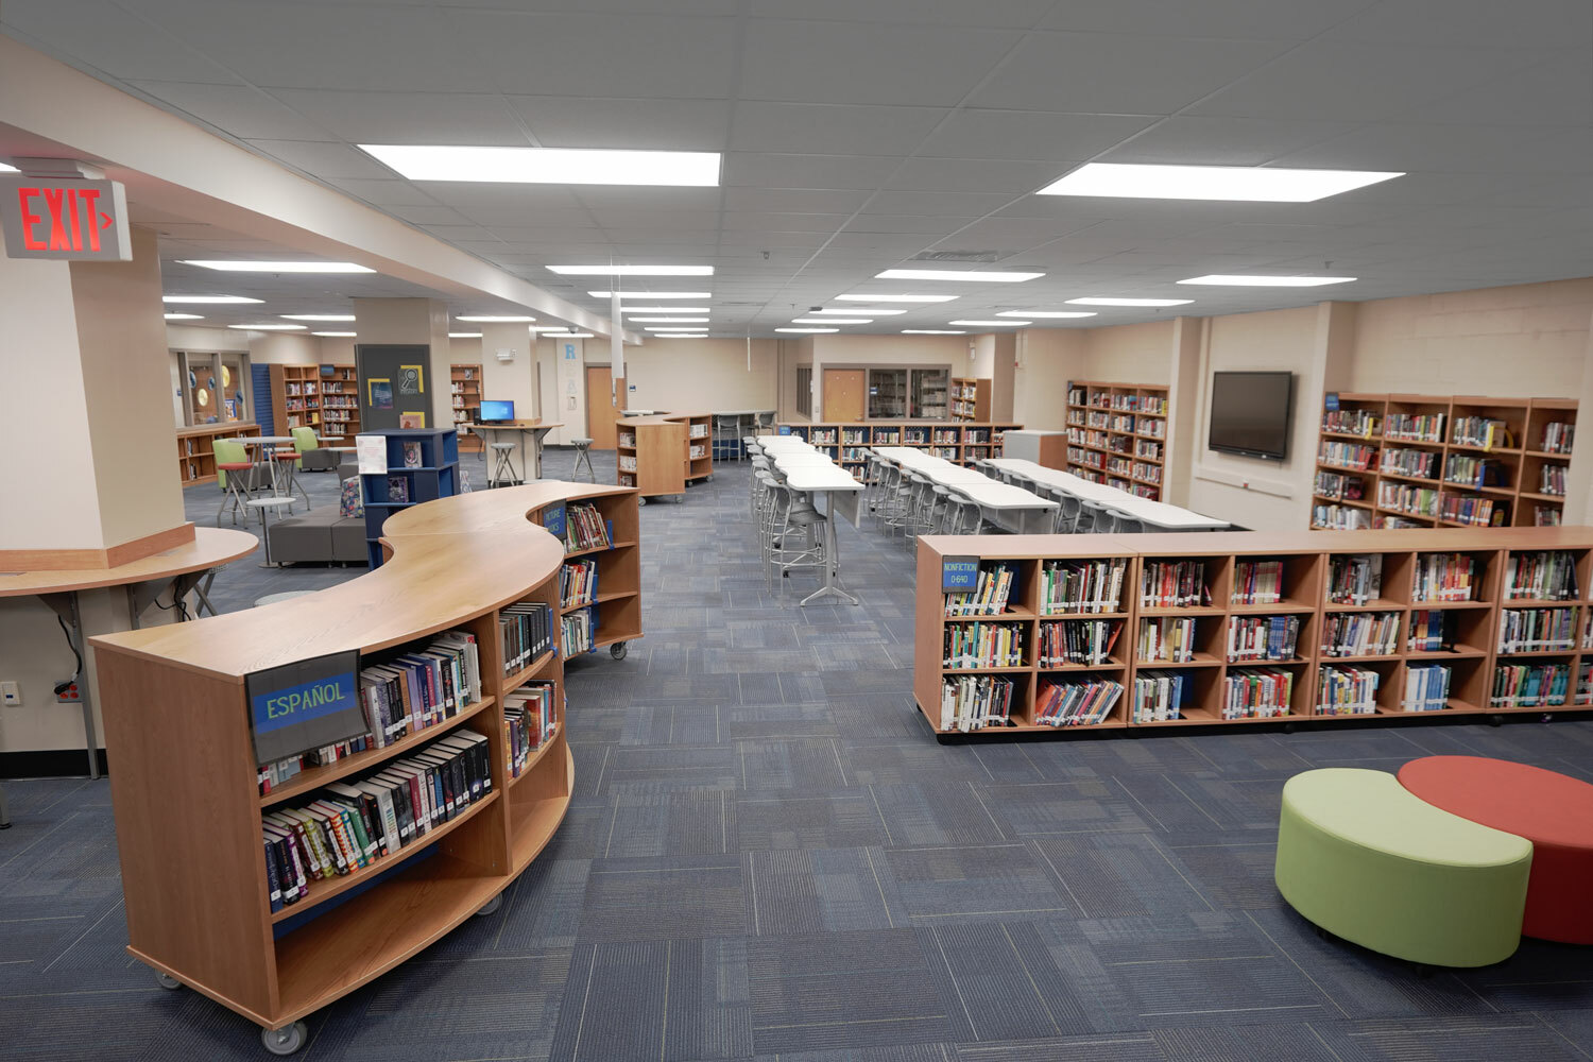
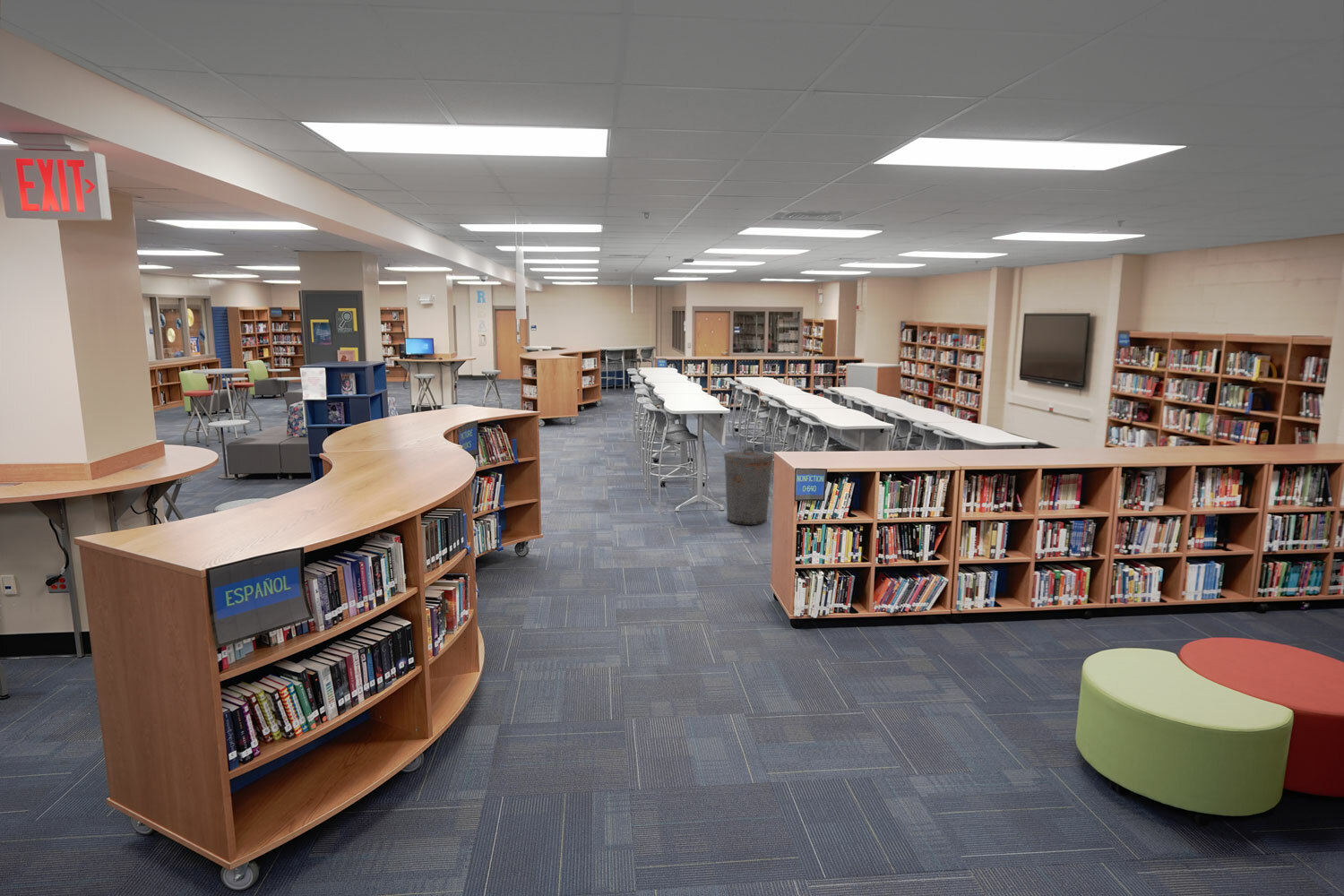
+ trash can [723,447,774,526]
